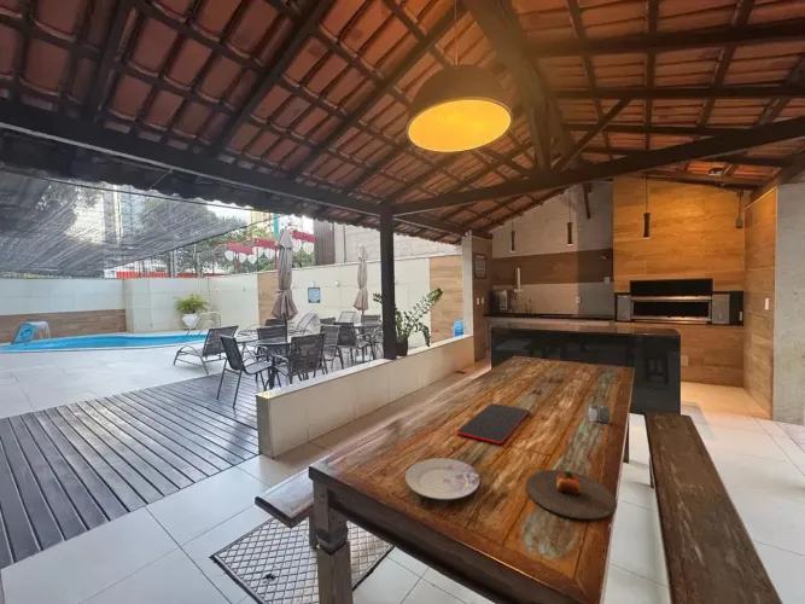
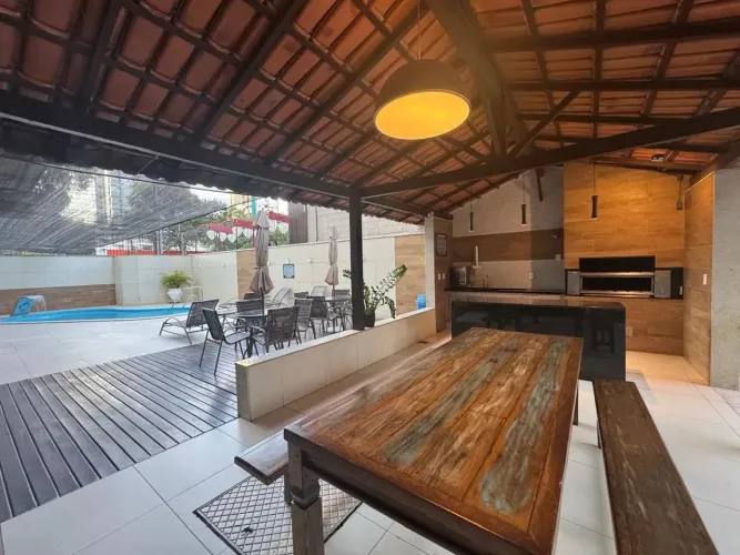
- salt and pepper shaker [588,402,612,424]
- cutting board [455,402,531,445]
- plate [525,469,618,521]
- plate [404,457,482,501]
